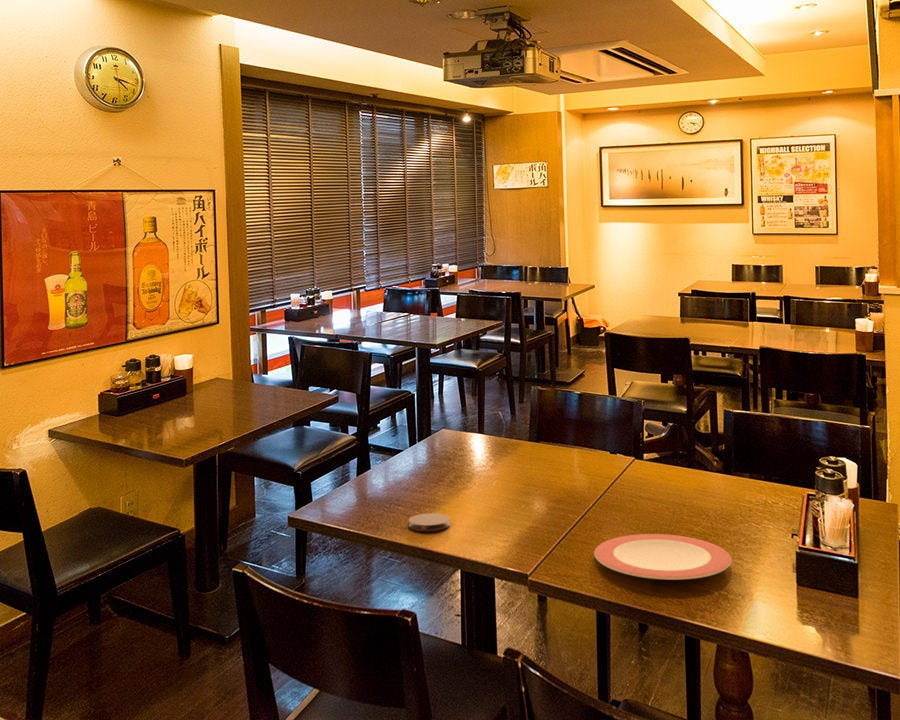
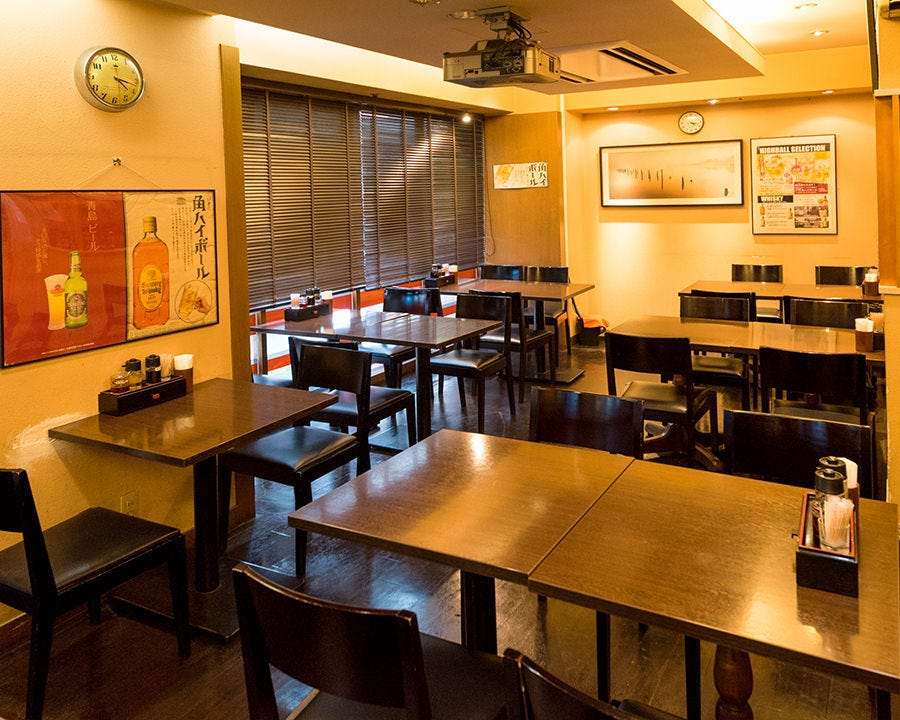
- plate [593,533,732,581]
- coaster [408,512,451,532]
